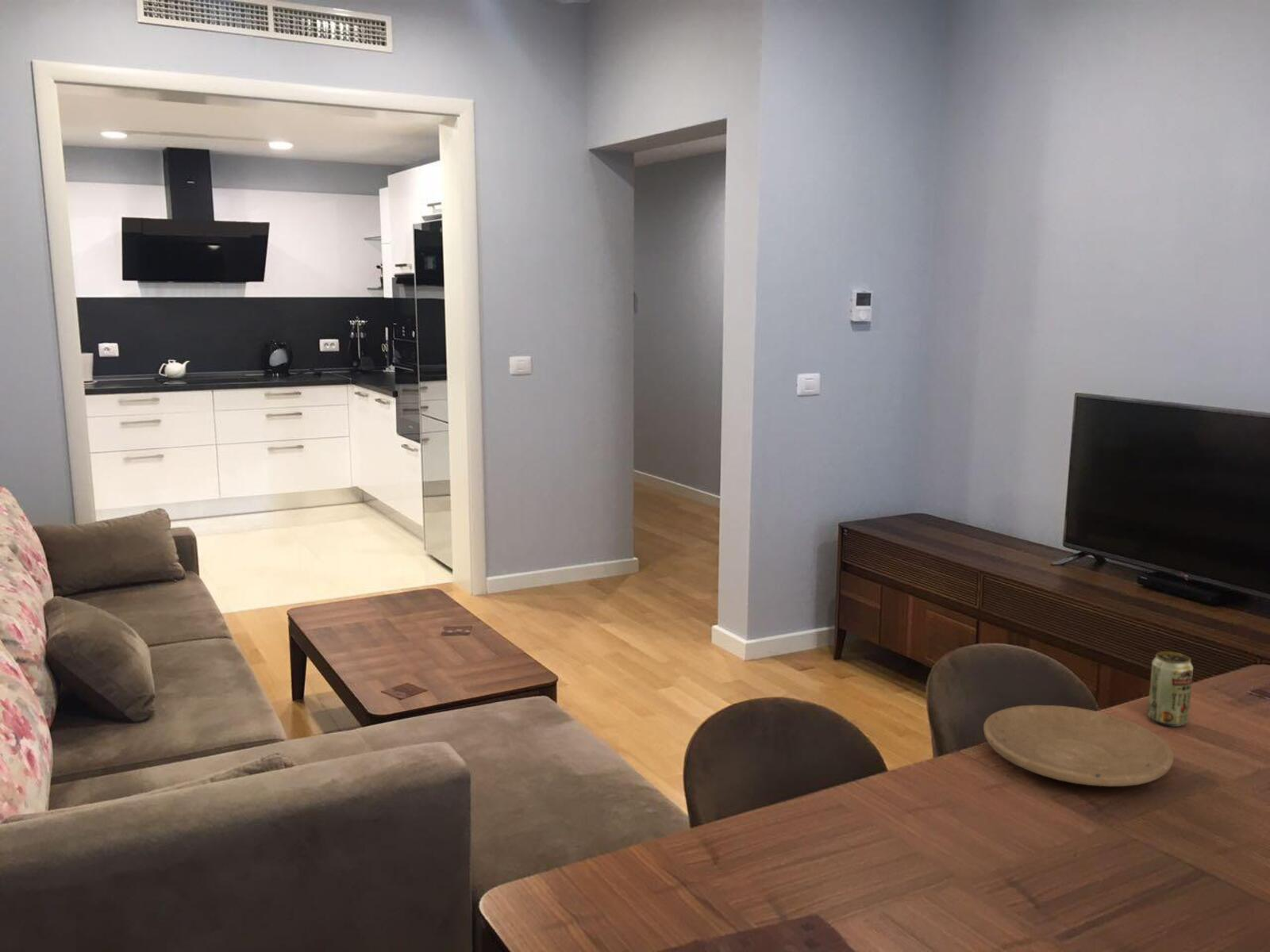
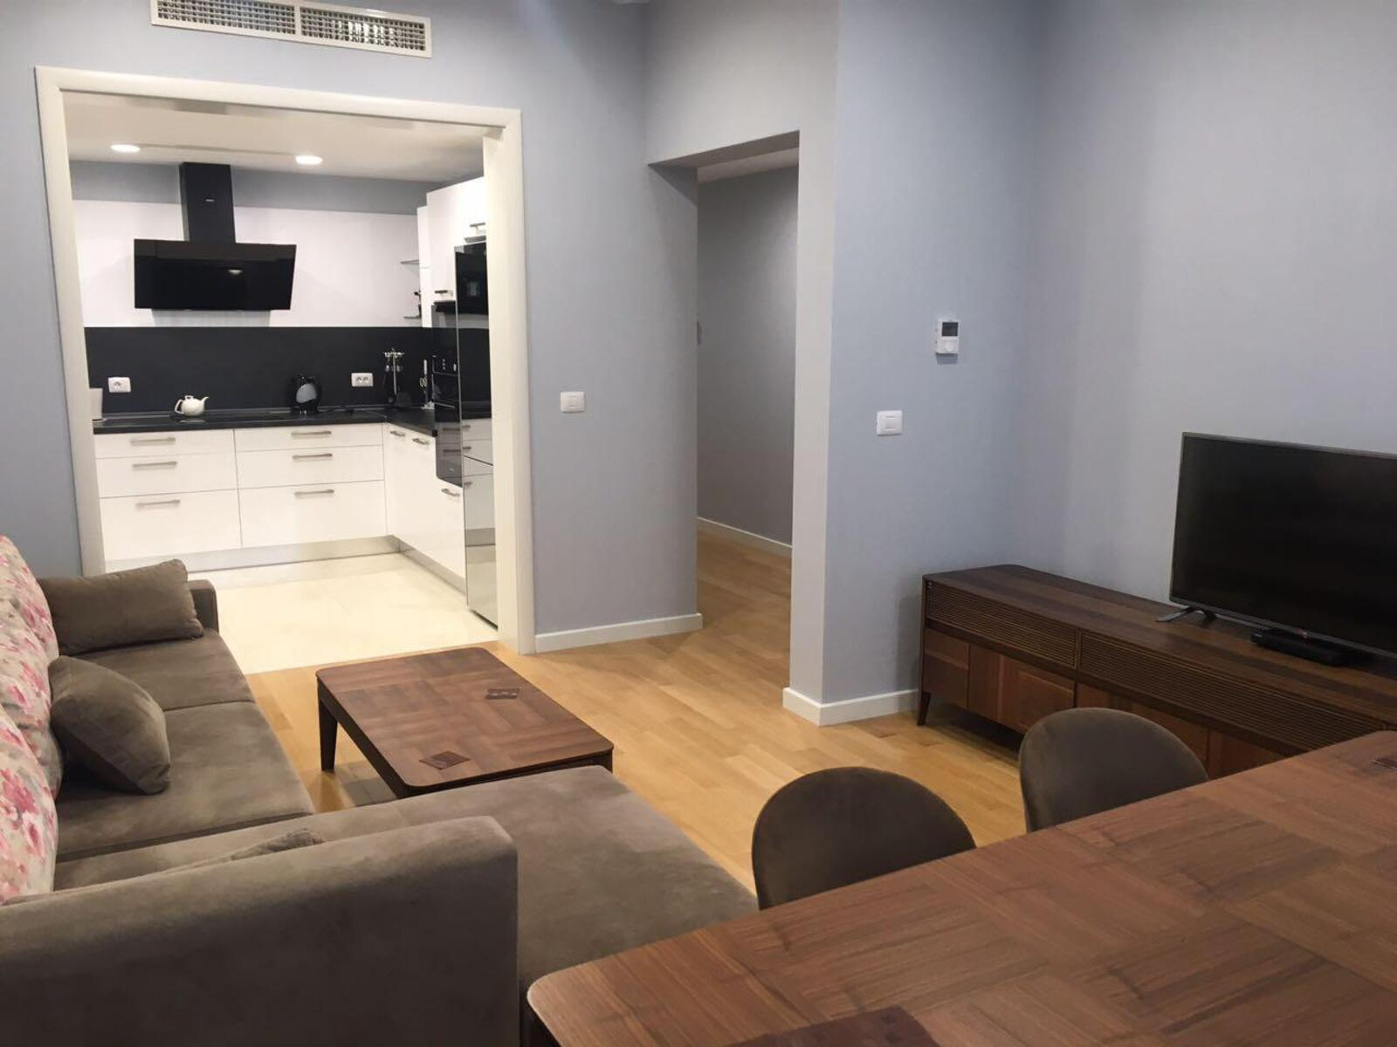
- plate [983,704,1175,787]
- beverage can [1147,651,1194,727]
